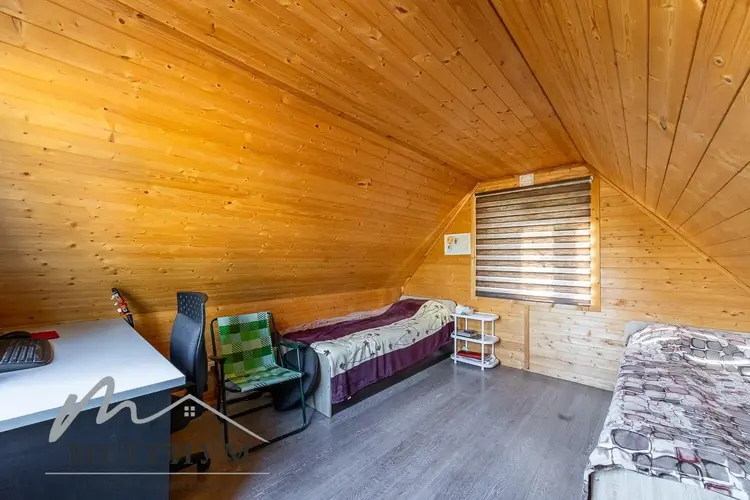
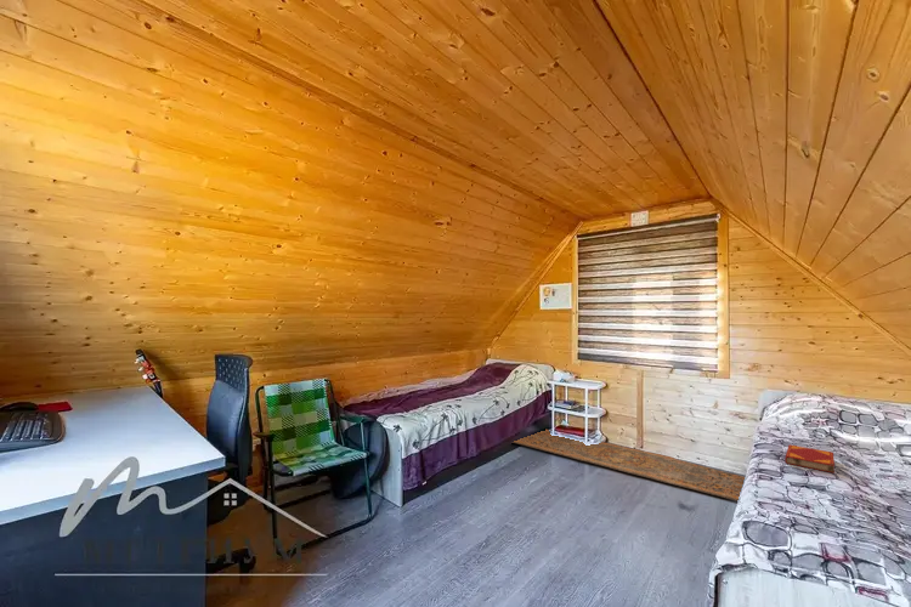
+ rug [511,429,746,503]
+ hardback book [783,443,836,473]
